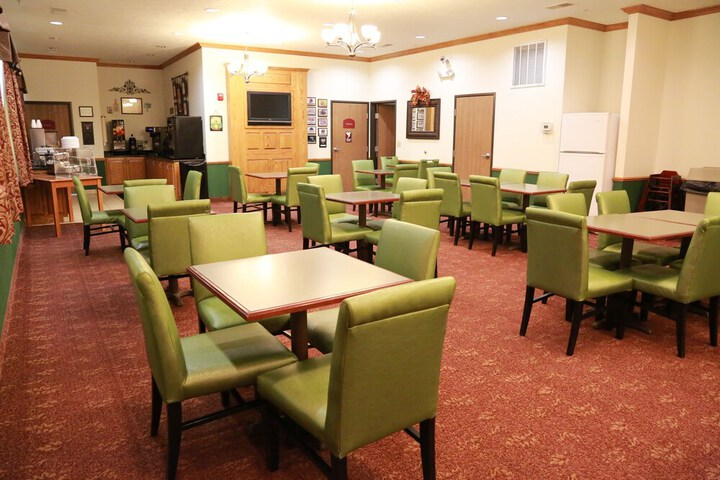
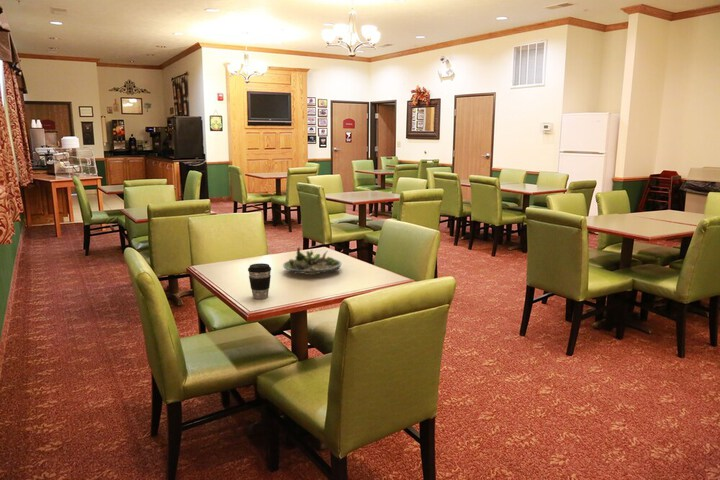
+ coffee cup [247,262,272,300]
+ succulent planter [282,246,343,276]
